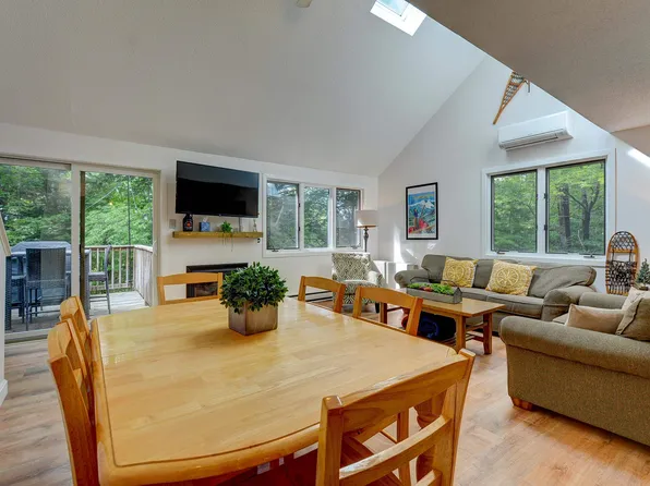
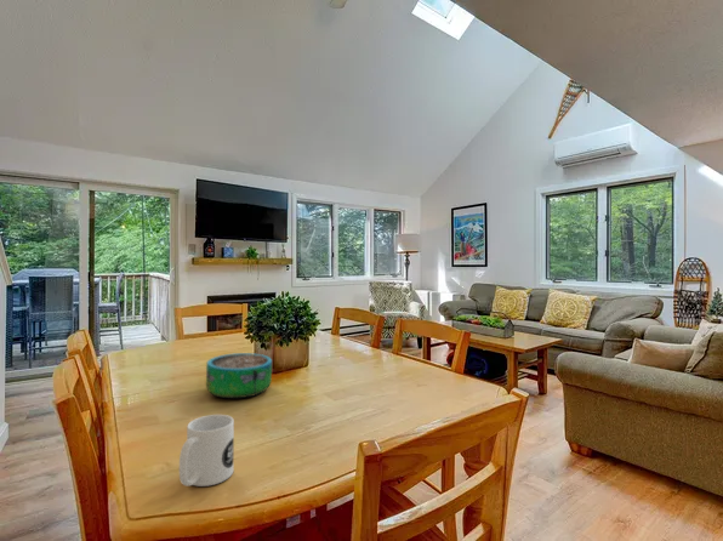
+ decorative bowl [205,352,273,399]
+ mug [178,414,235,488]
